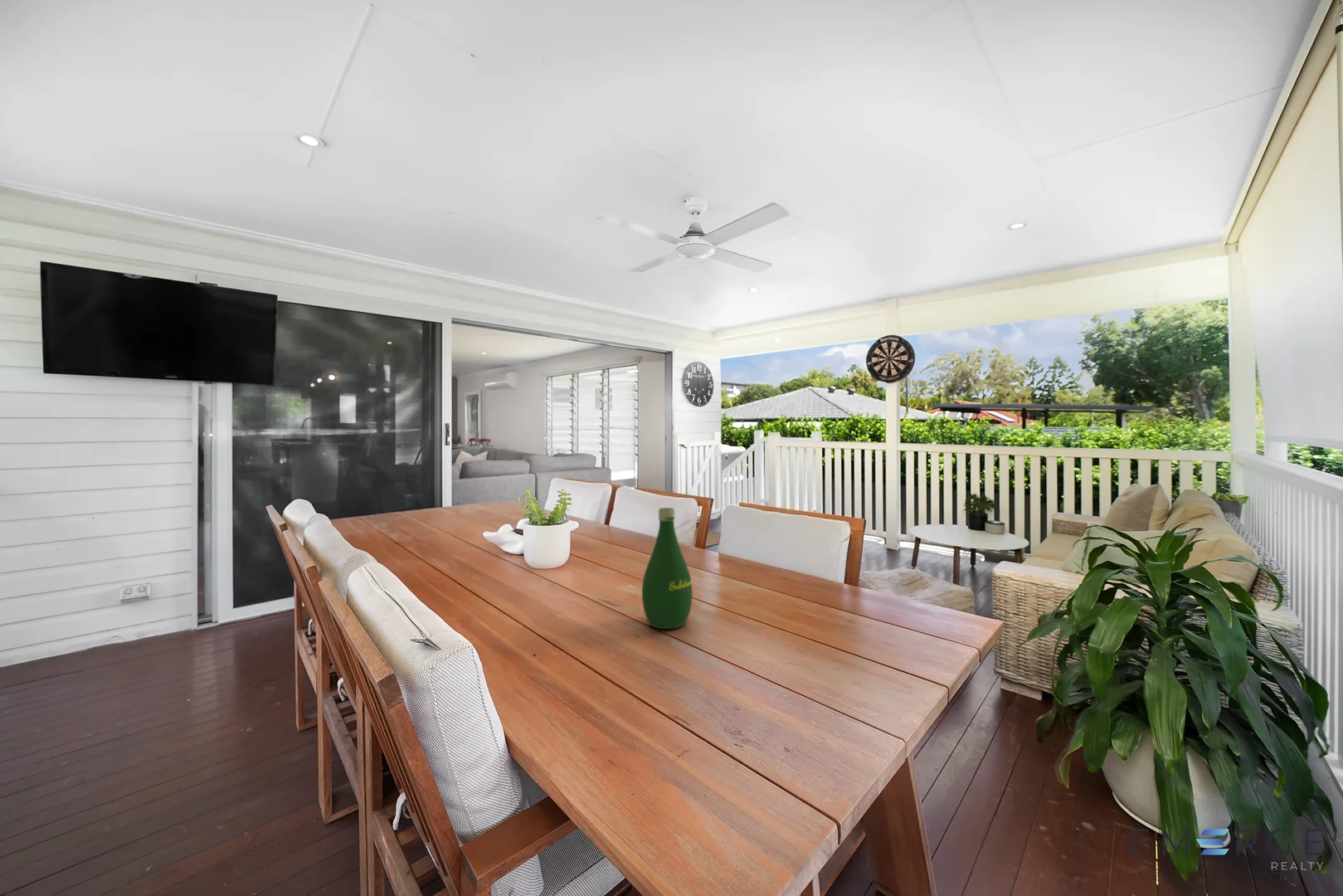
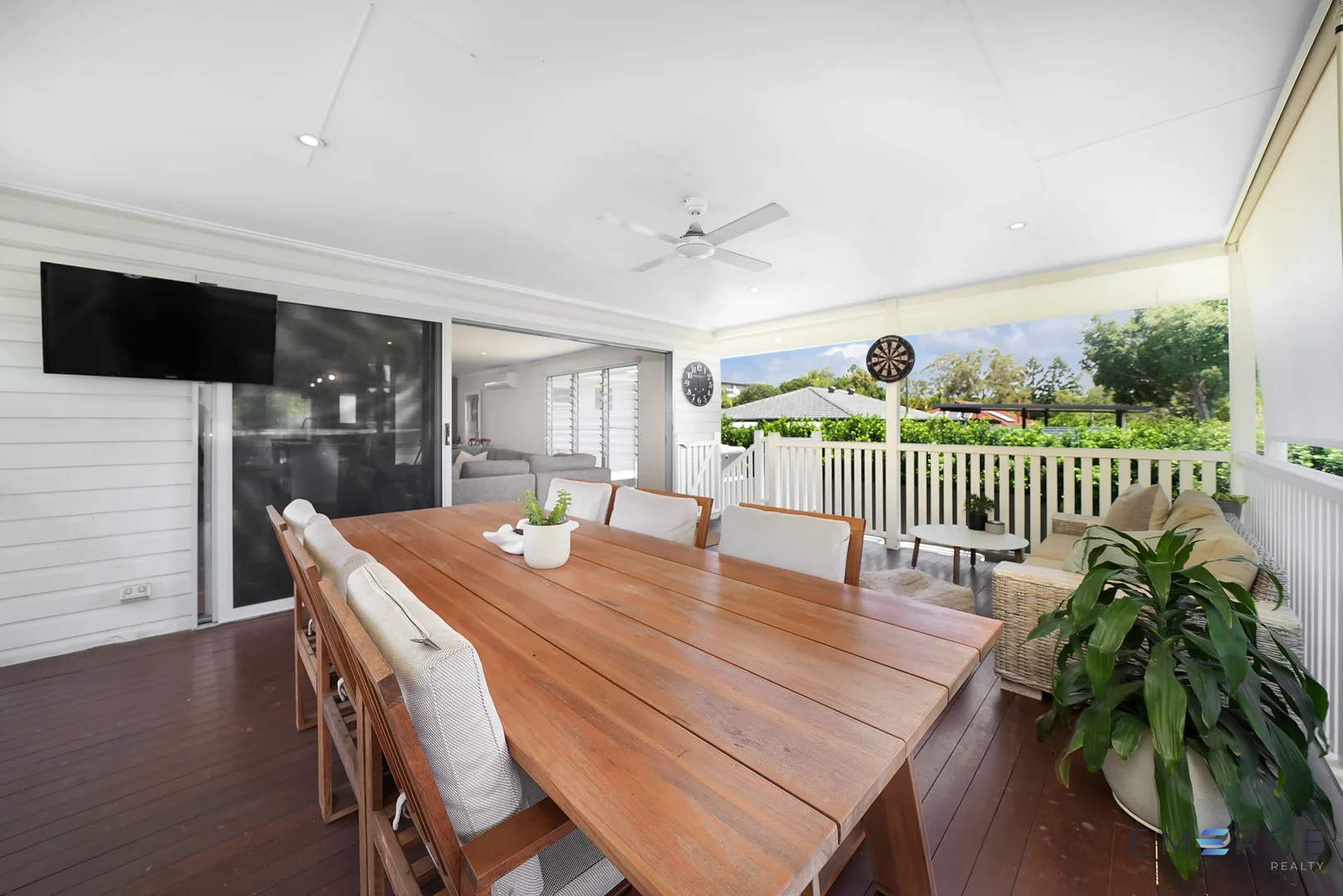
- bottle [641,507,693,630]
